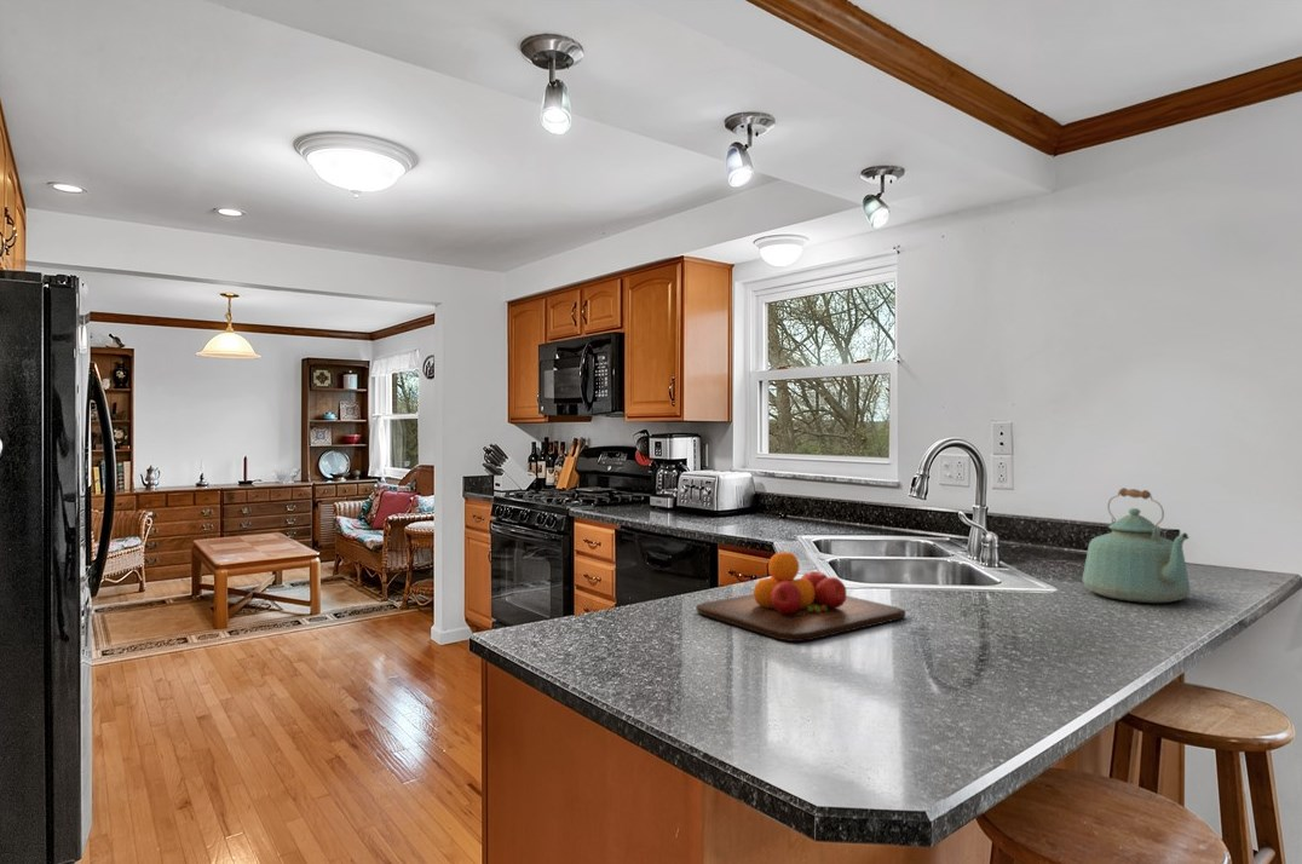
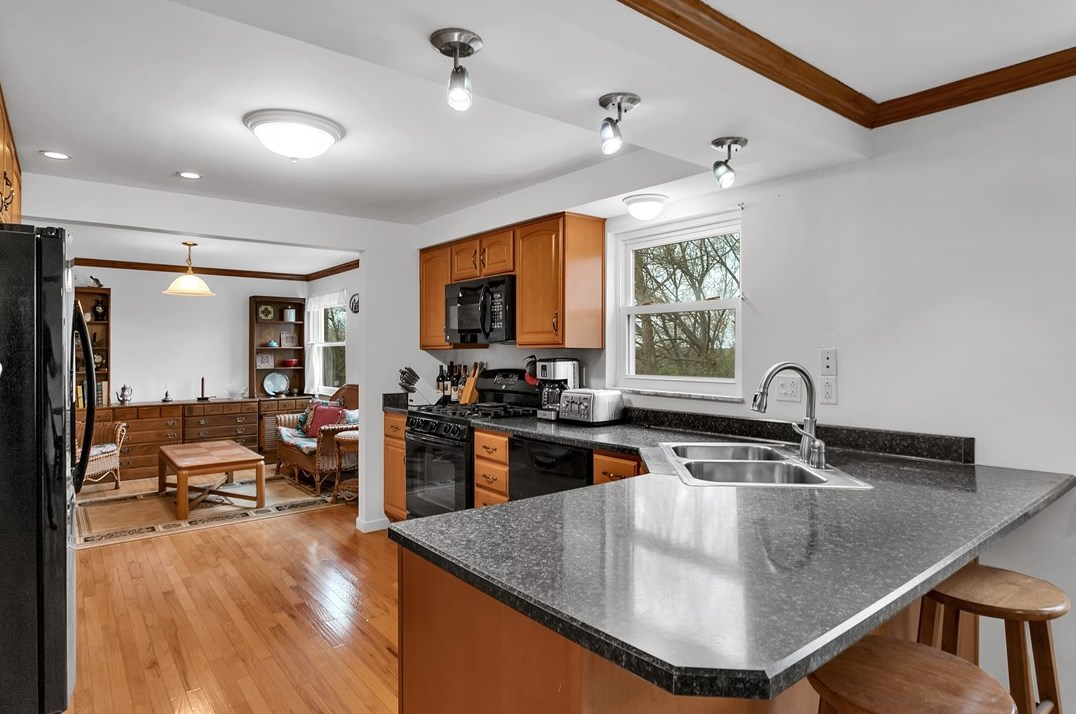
- chopping board [696,551,906,643]
- kettle [1082,486,1192,604]
